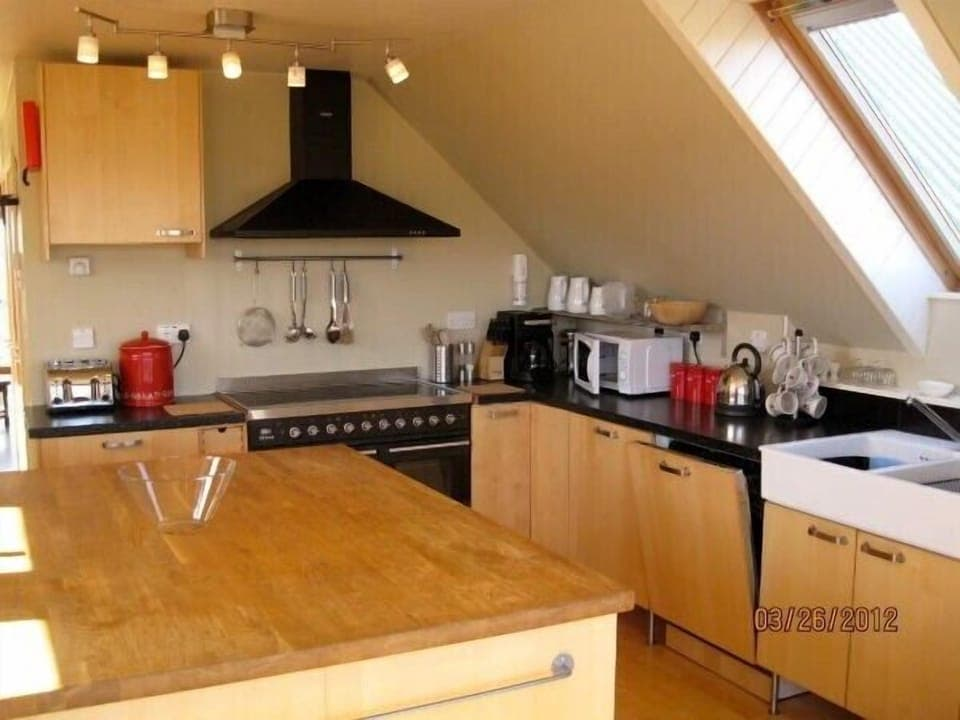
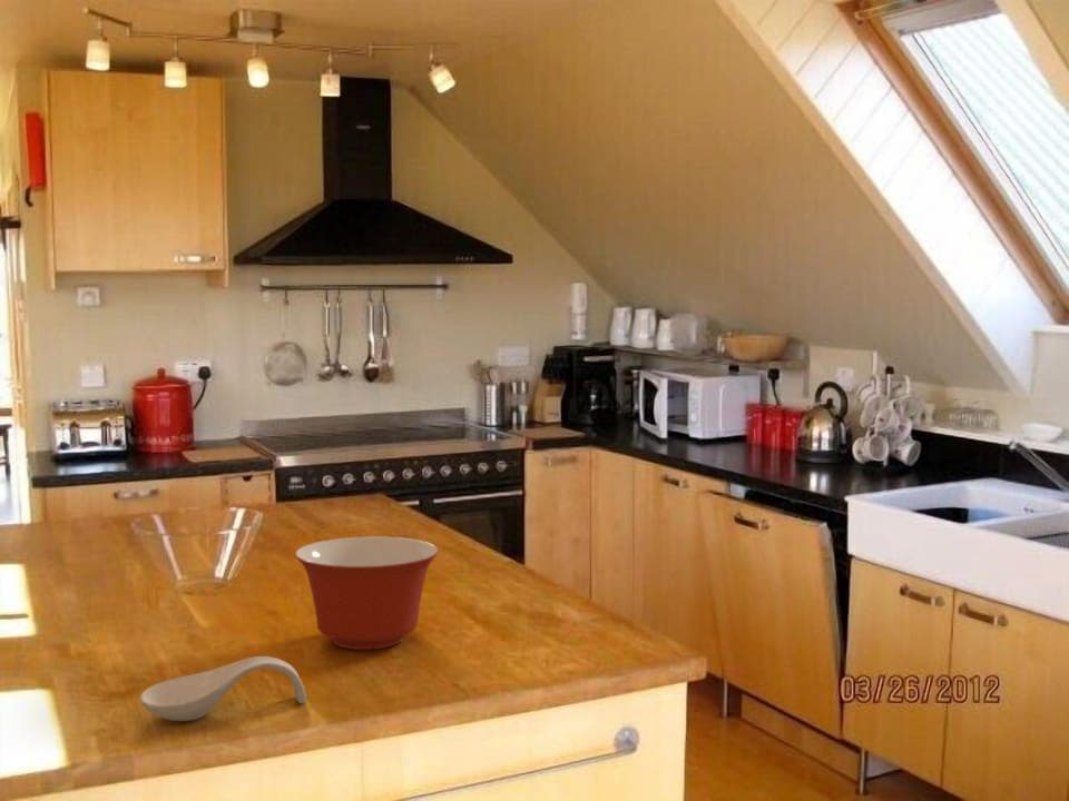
+ mixing bowl [294,535,440,651]
+ spoon rest [139,655,307,722]
